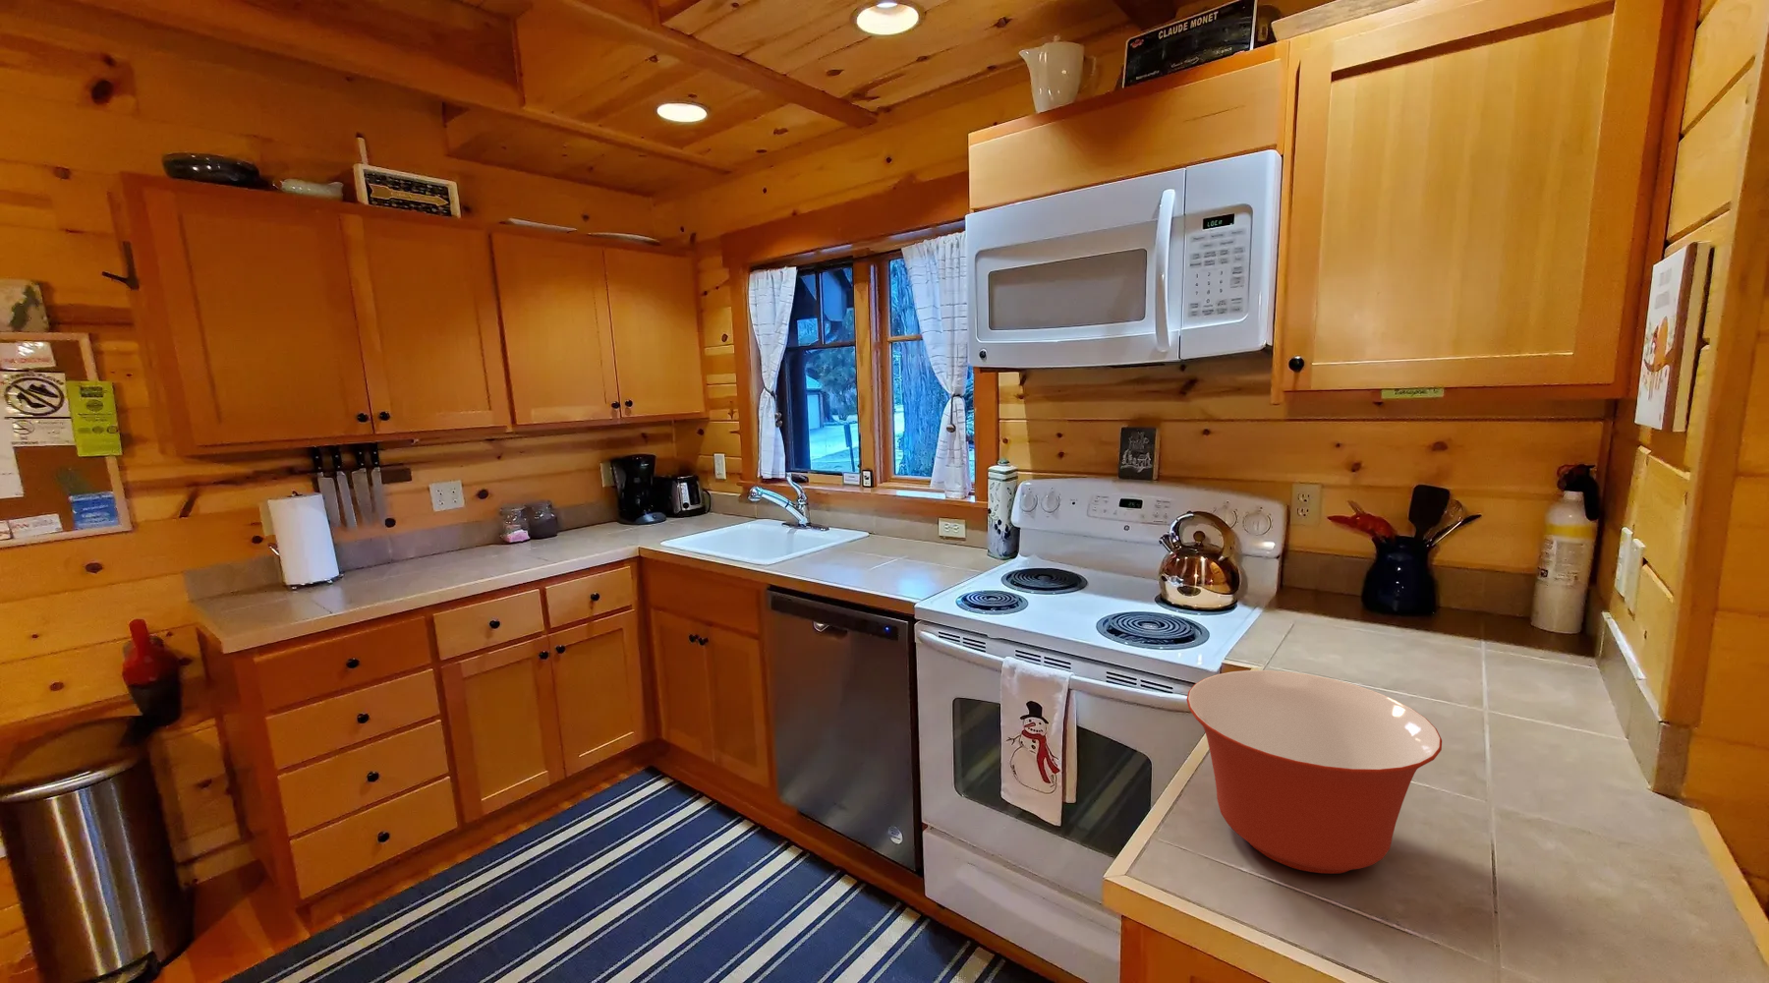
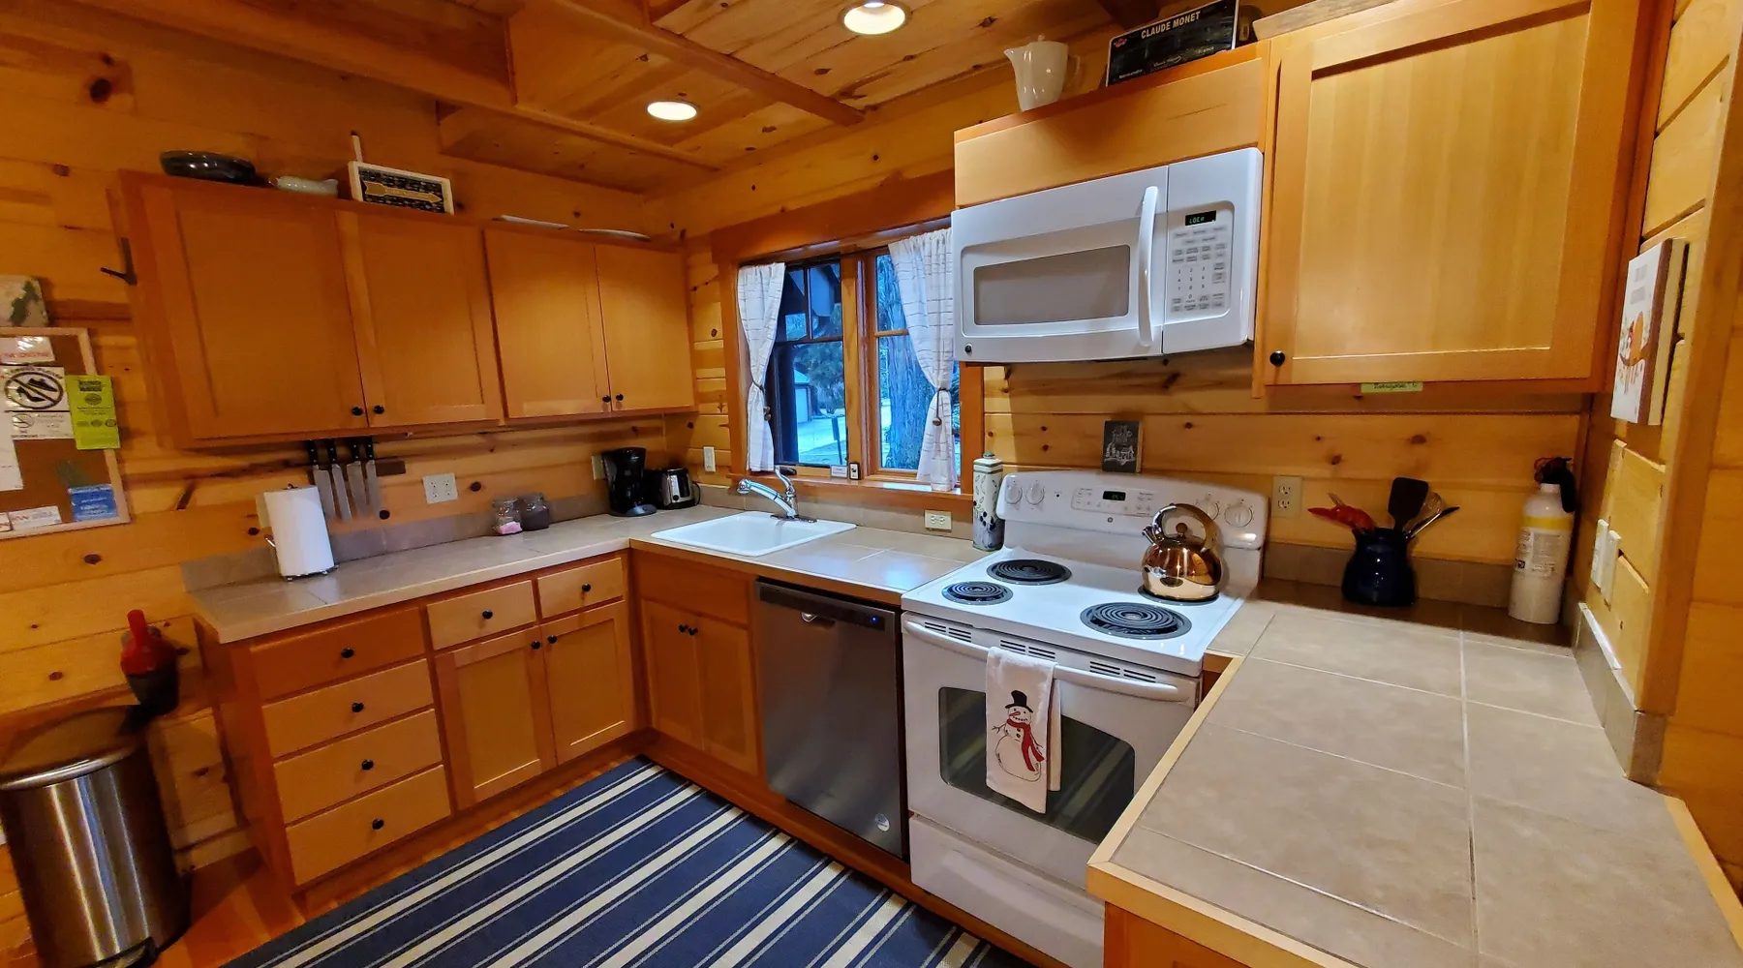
- mixing bowl [1186,669,1442,875]
